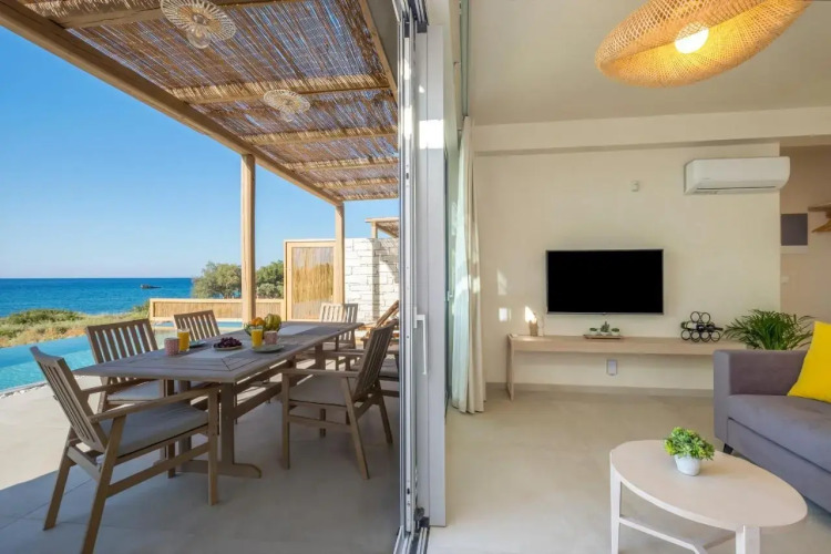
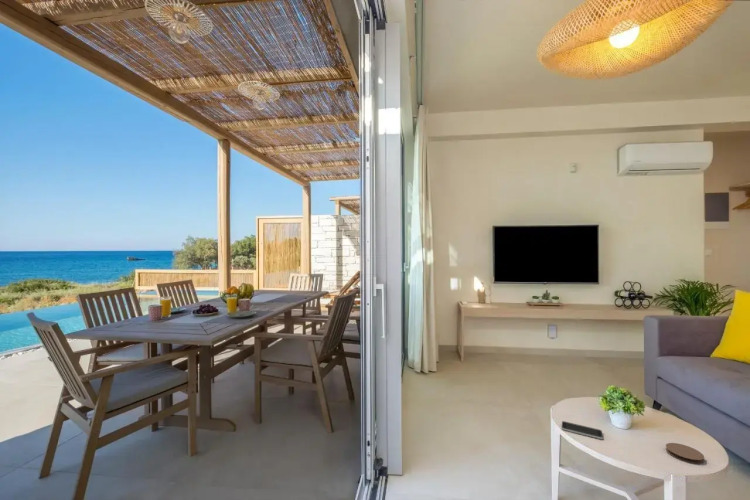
+ smartphone [560,420,604,440]
+ coaster [665,442,705,465]
